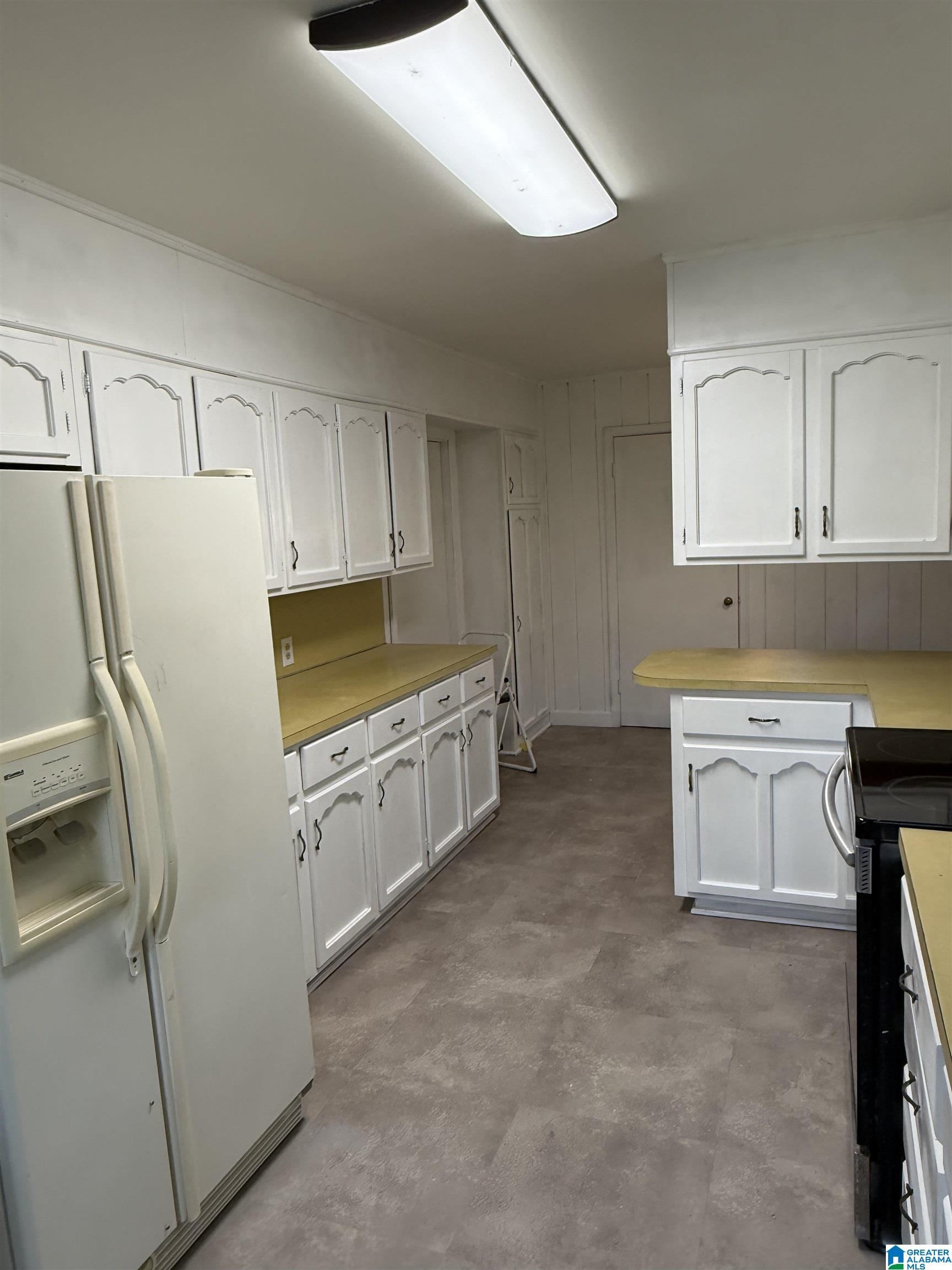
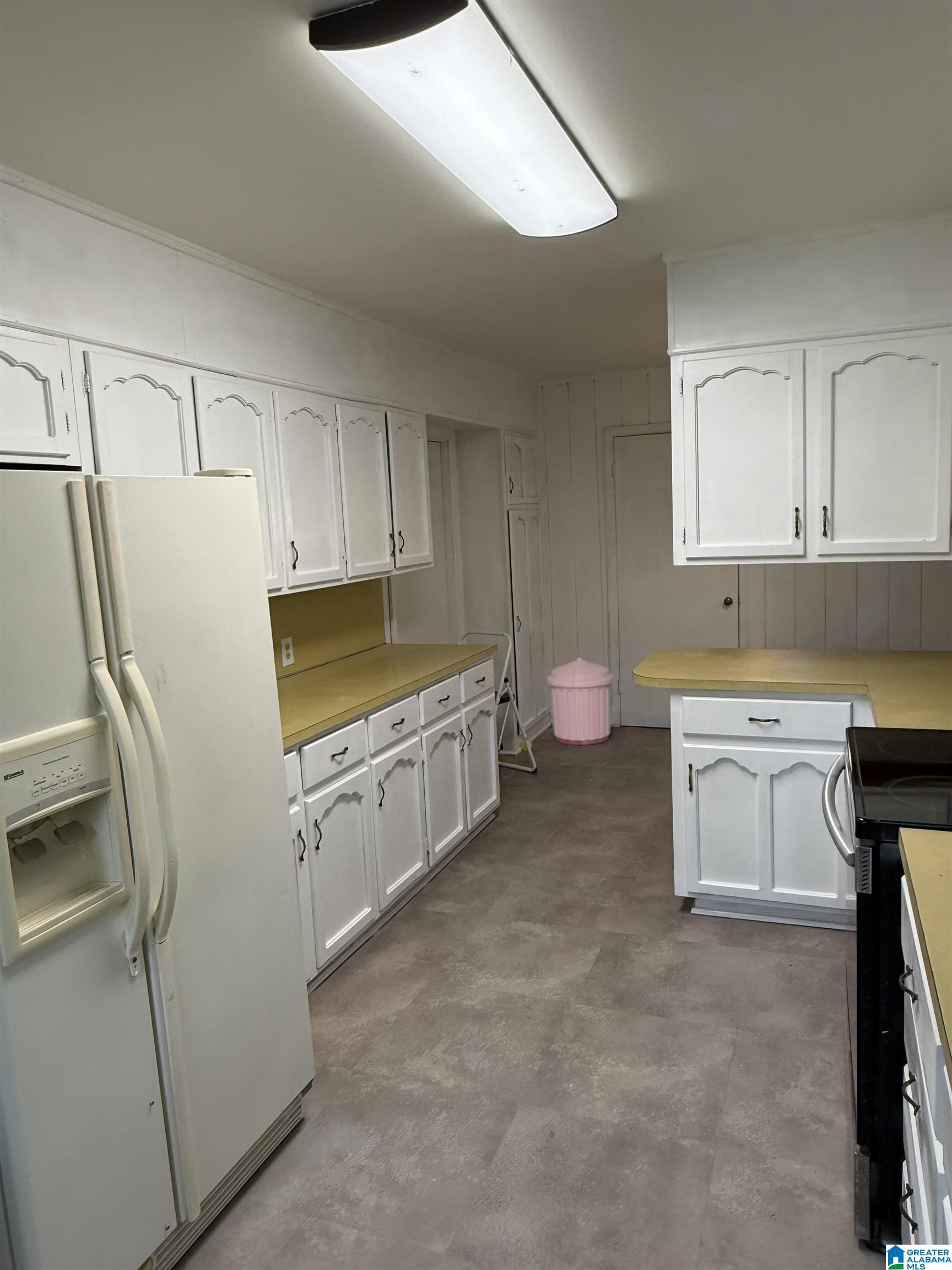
+ trash can [546,657,614,746]
